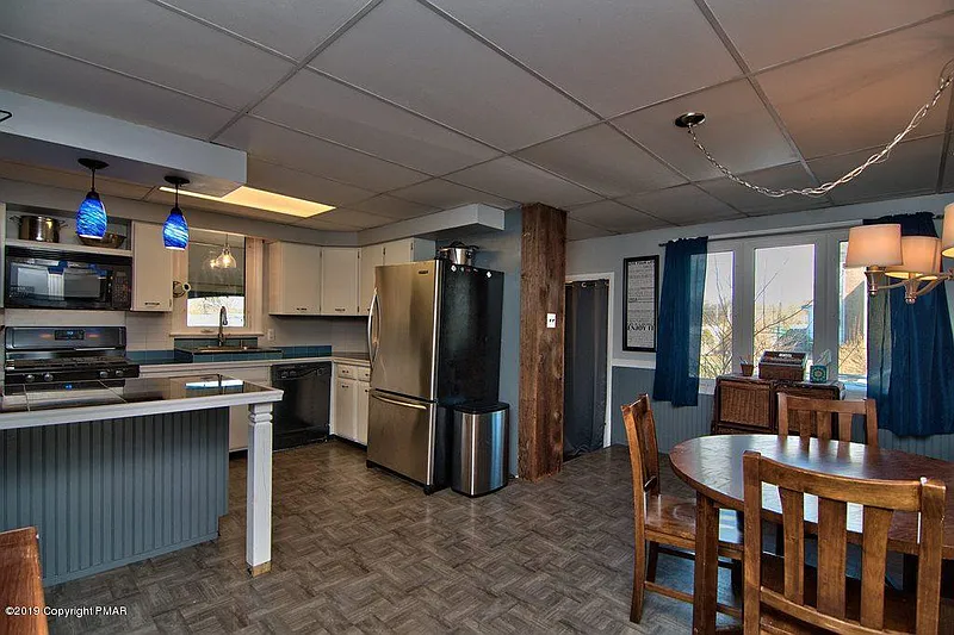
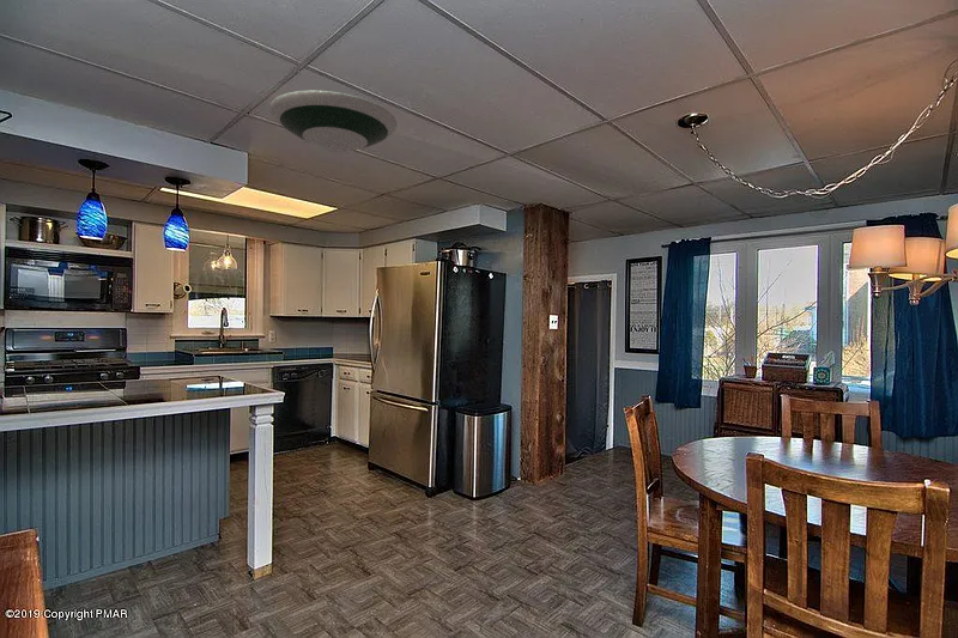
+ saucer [268,90,399,154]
